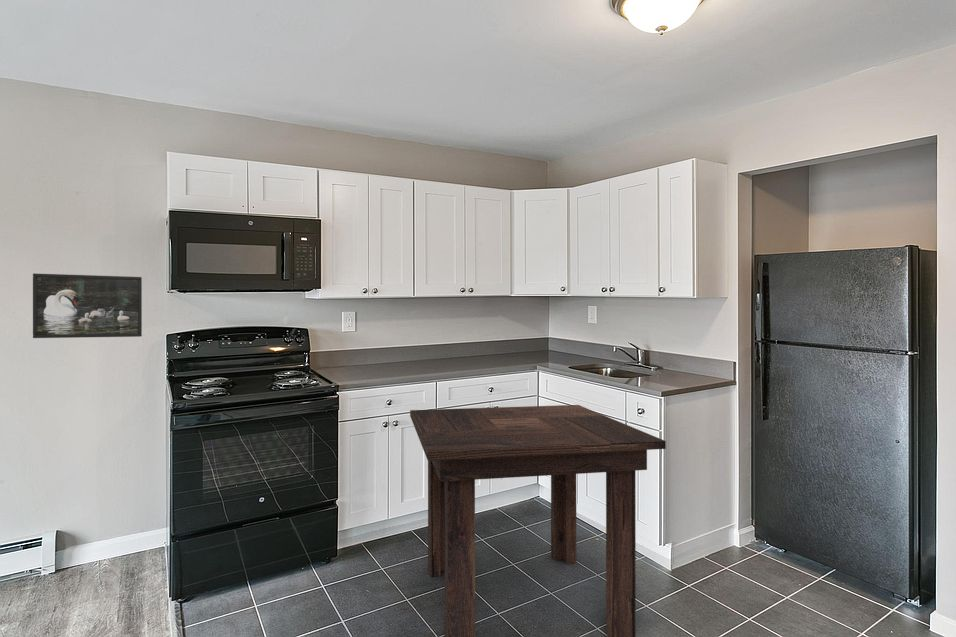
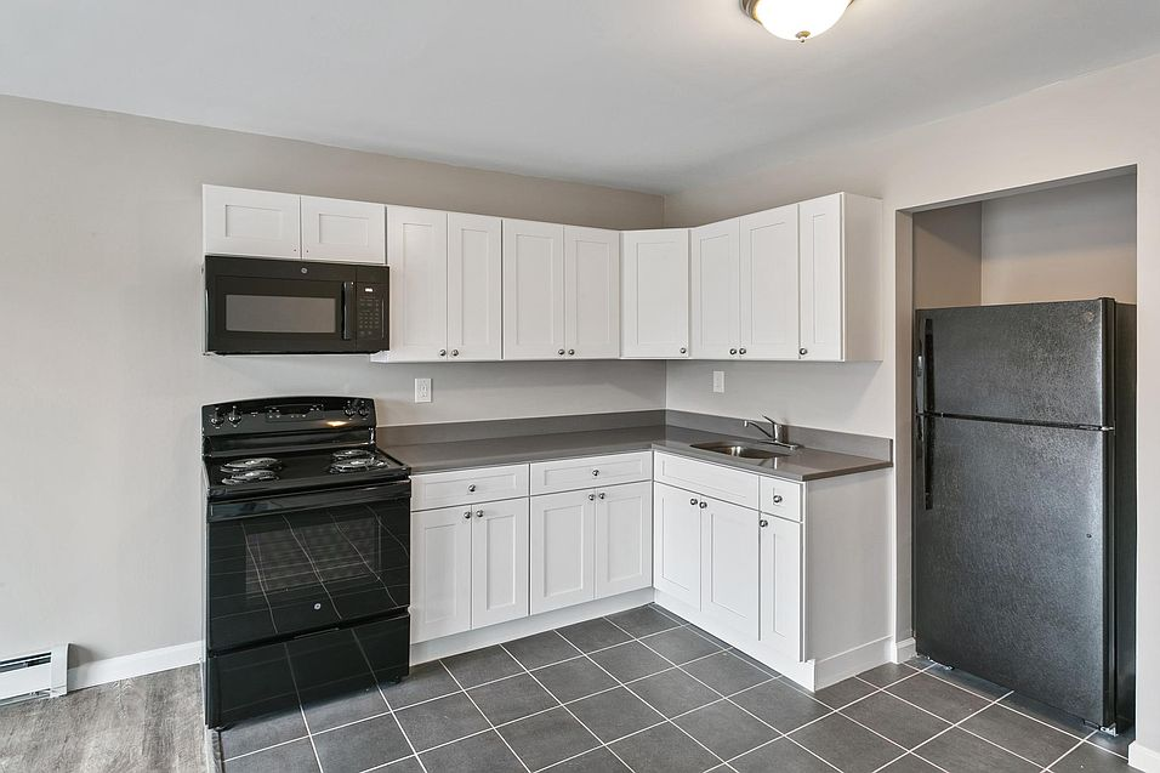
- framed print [32,272,143,339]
- dining table [409,404,667,637]
